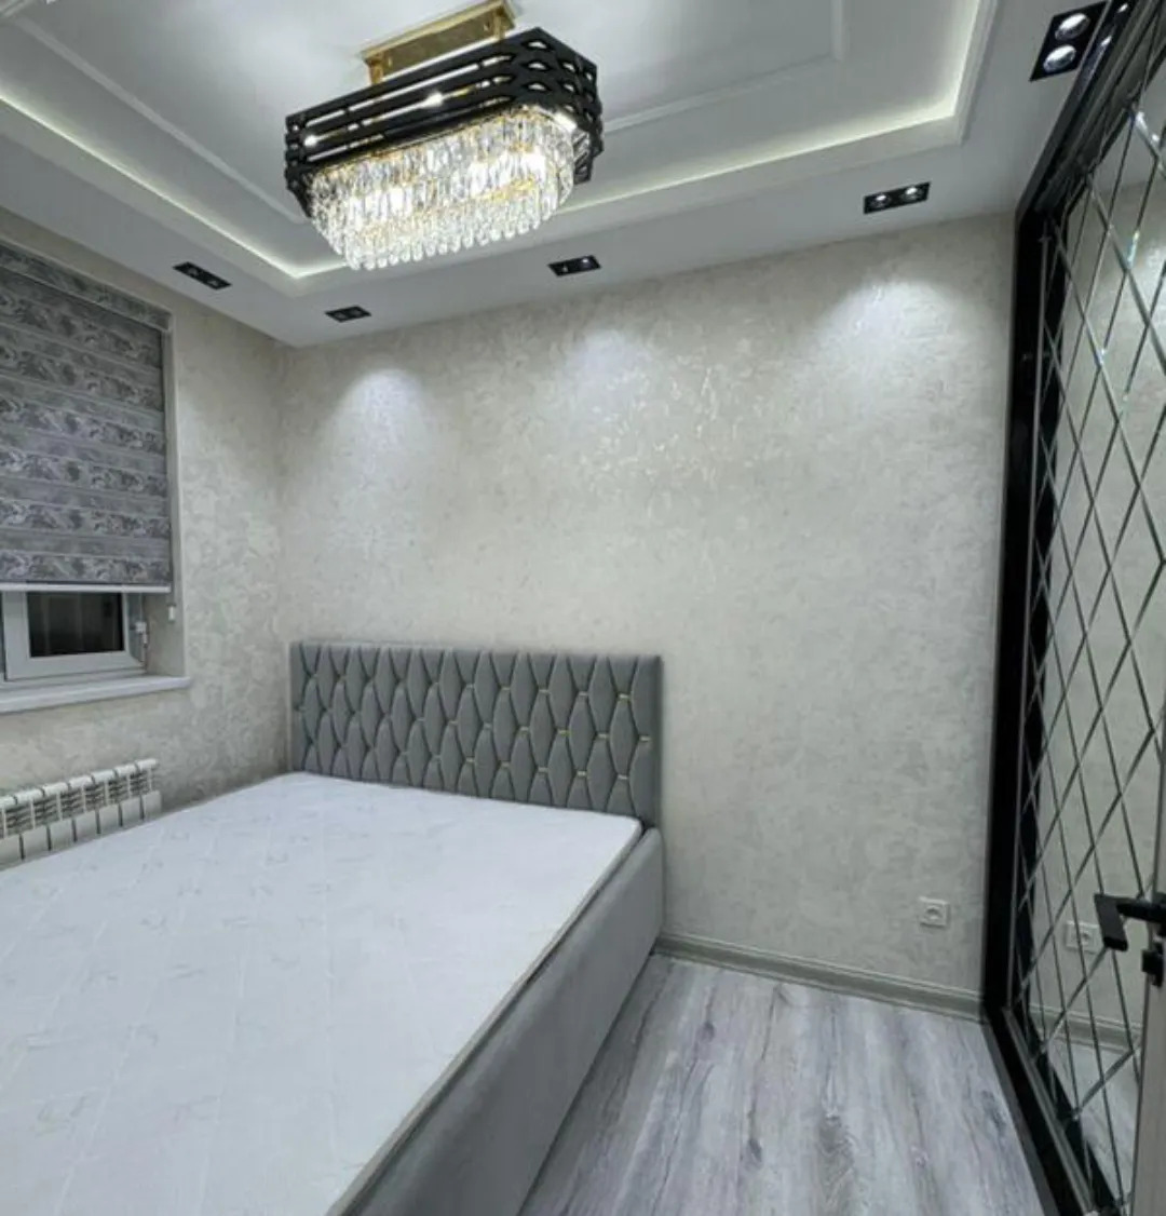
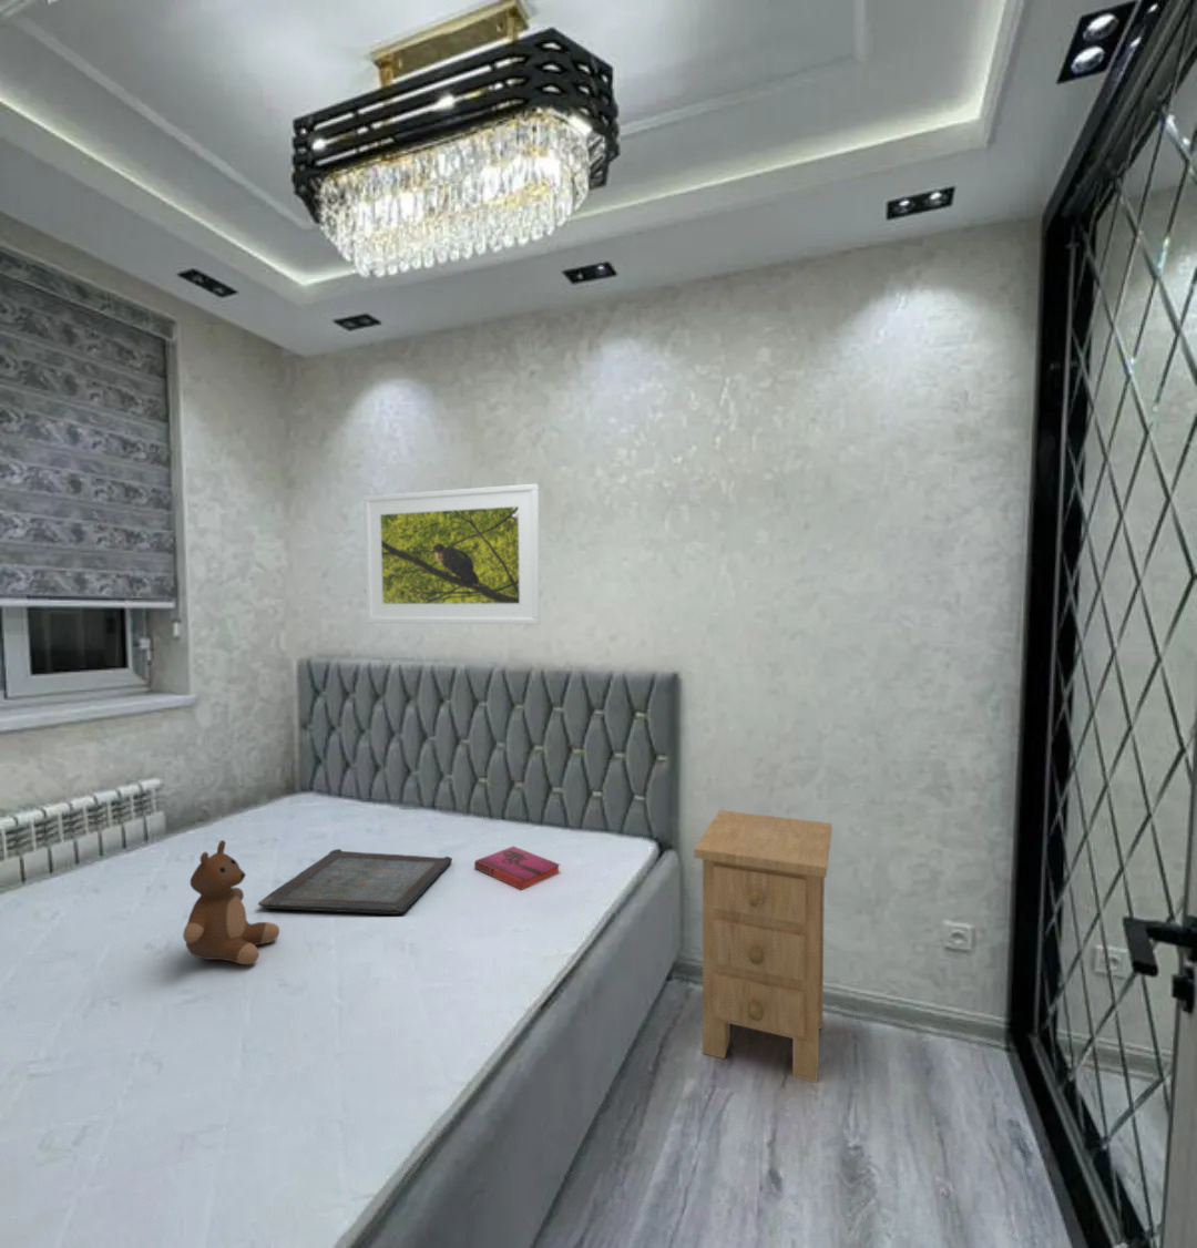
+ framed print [362,484,541,625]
+ serving tray [257,848,454,916]
+ teddy bear [182,839,281,965]
+ nightstand [693,809,833,1084]
+ hardback book [474,845,561,891]
